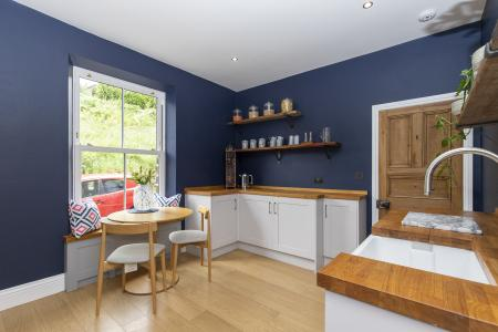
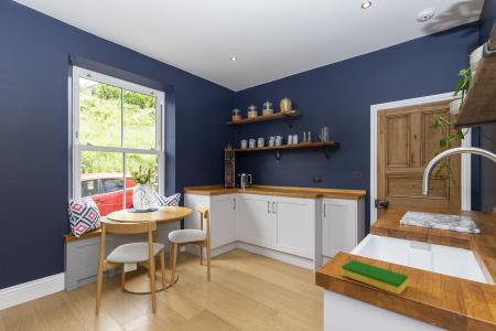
+ dish sponge [341,259,409,296]
